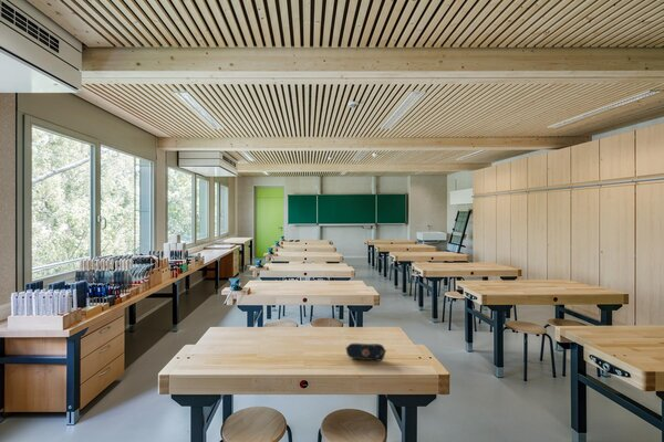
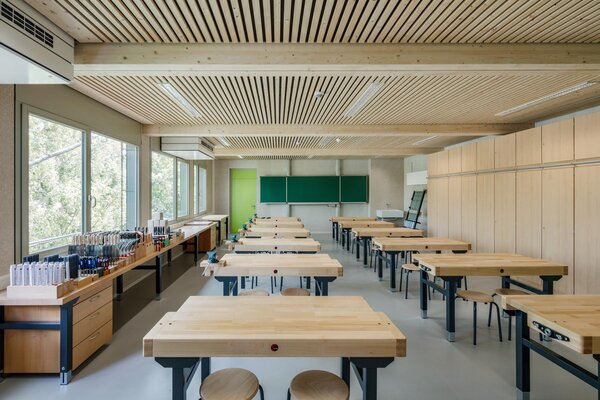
- pencil case [345,343,387,362]
